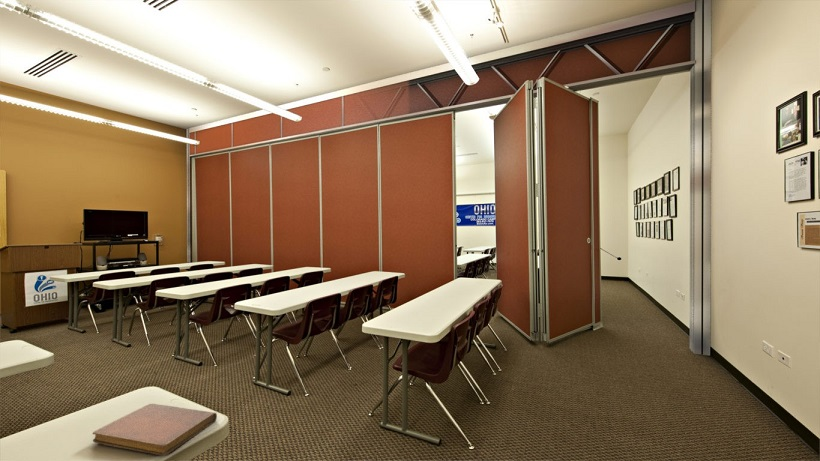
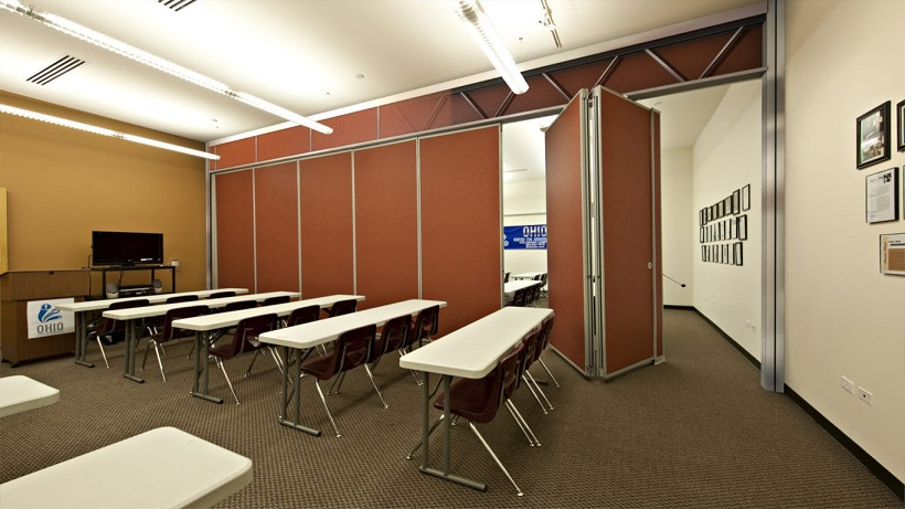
- notebook [92,403,218,457]
